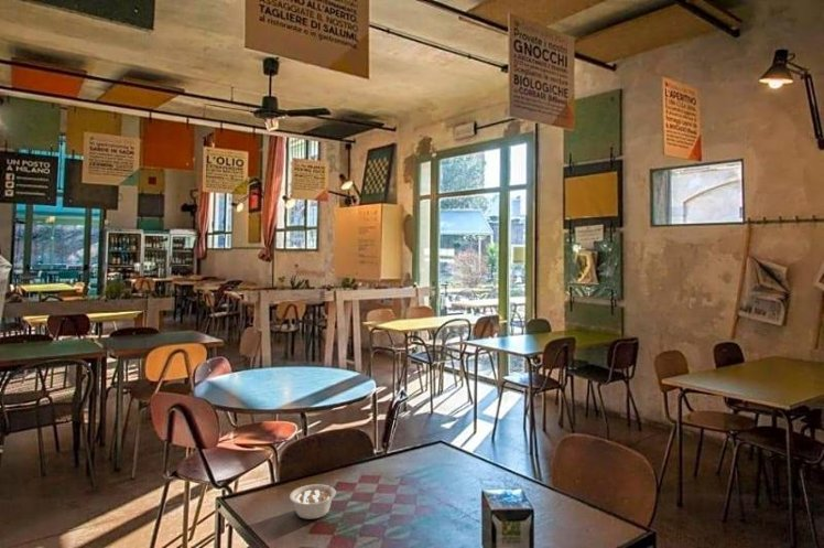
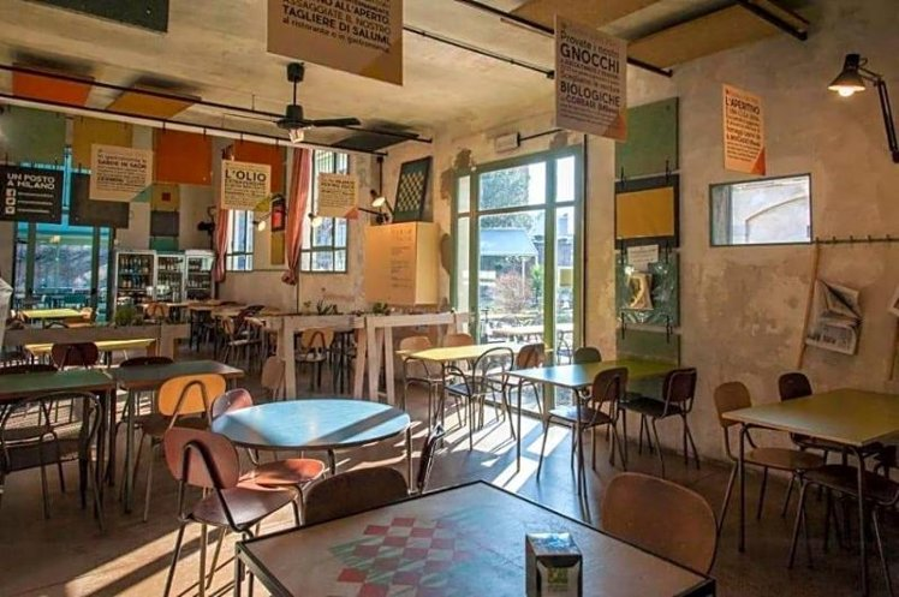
- legume [289,479,339,520]
